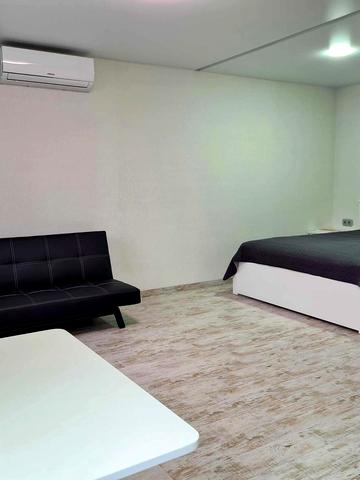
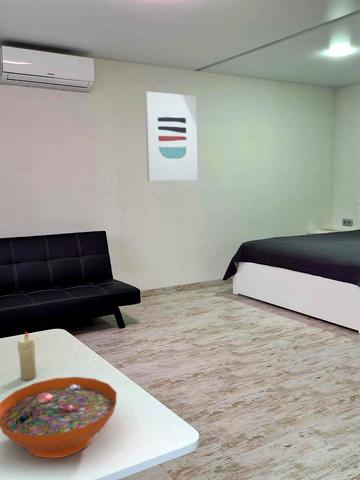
+ candle [17,330,37,381]
+ wall art [144,91,198,182]
+ decorative bowl [0,376,118,459]
